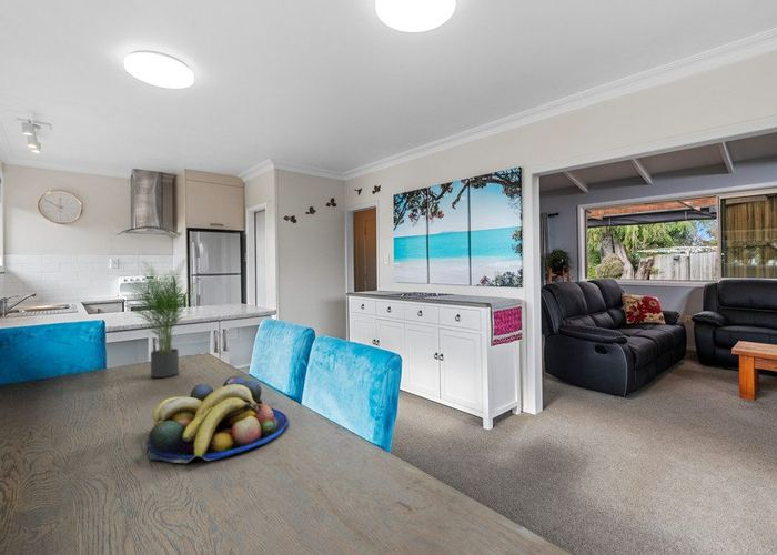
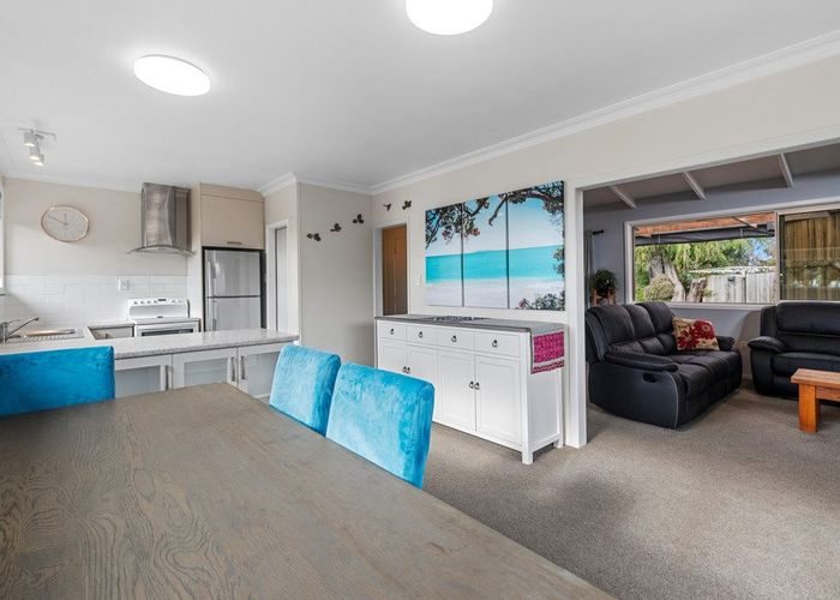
- potted plant [111,255,206,379]
- fruit bowl [145,375,290,464]
